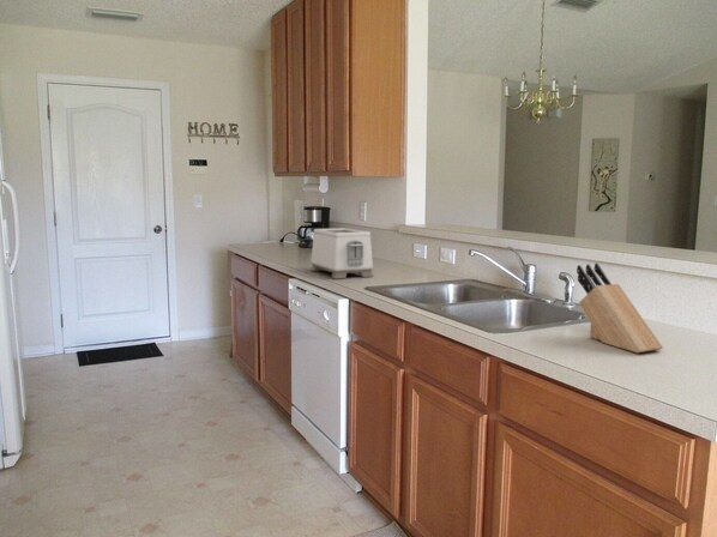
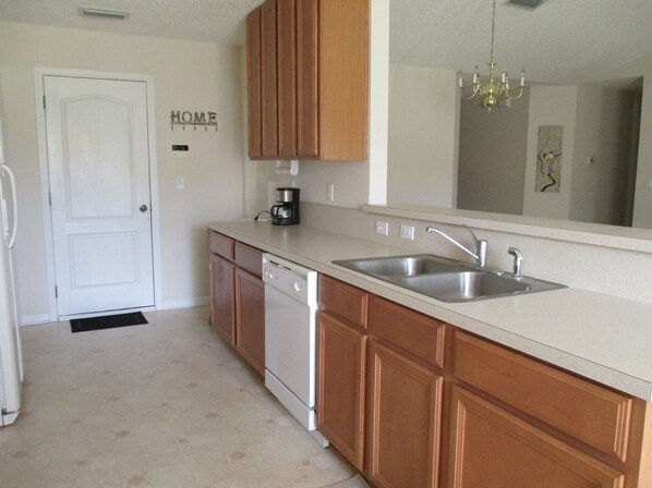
- toaster [309,227,374,280]
- knife block [576,263,664,354]
